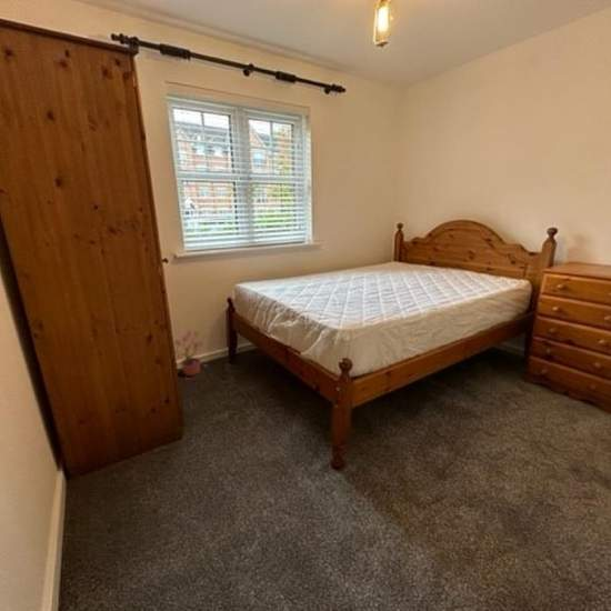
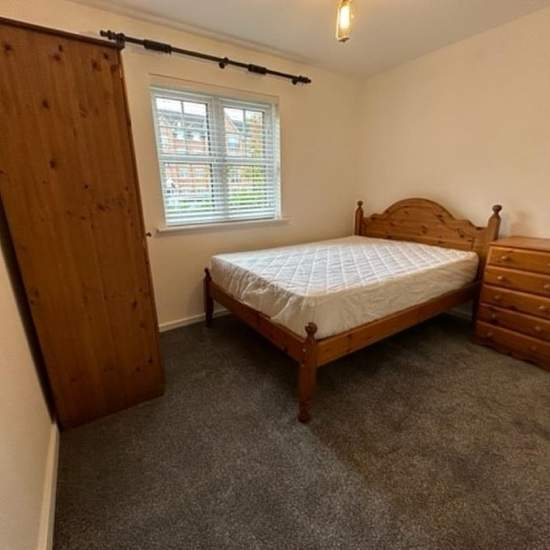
- potted plant [173,329,209,382]
